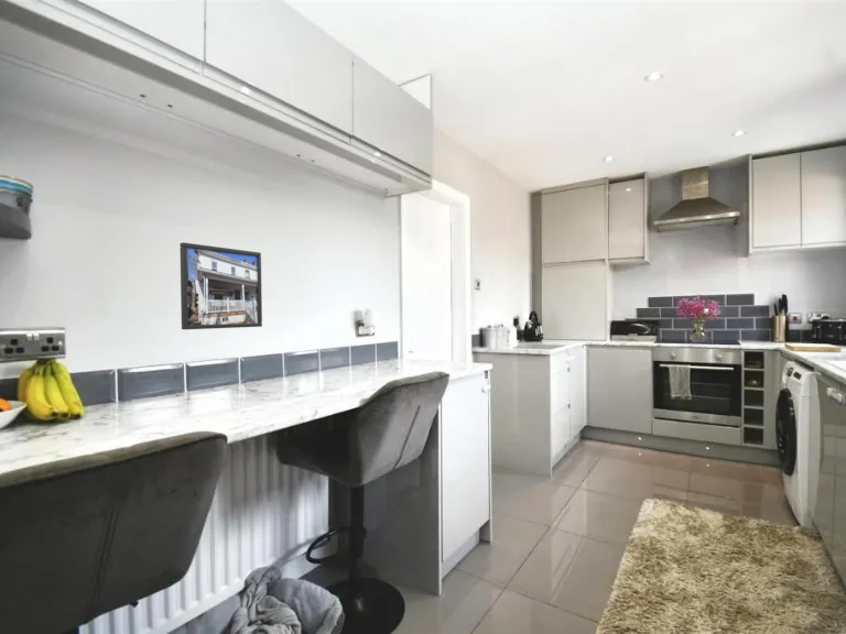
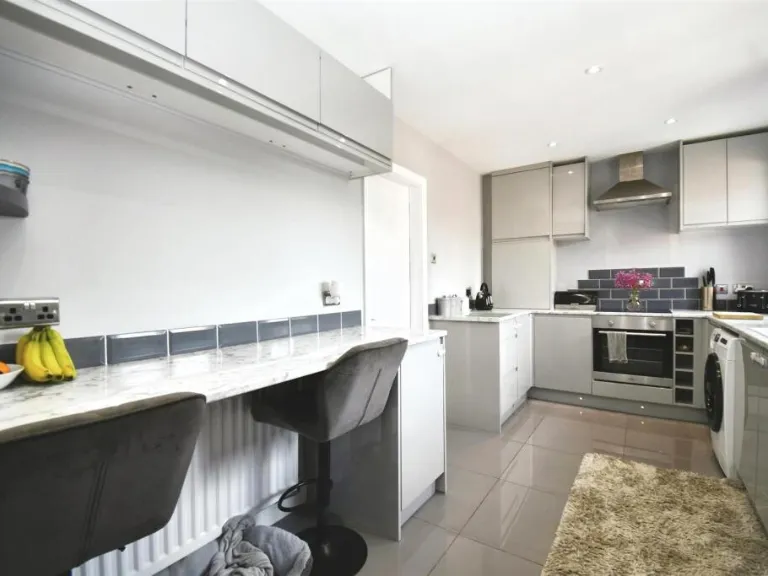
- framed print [178,241,263,330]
